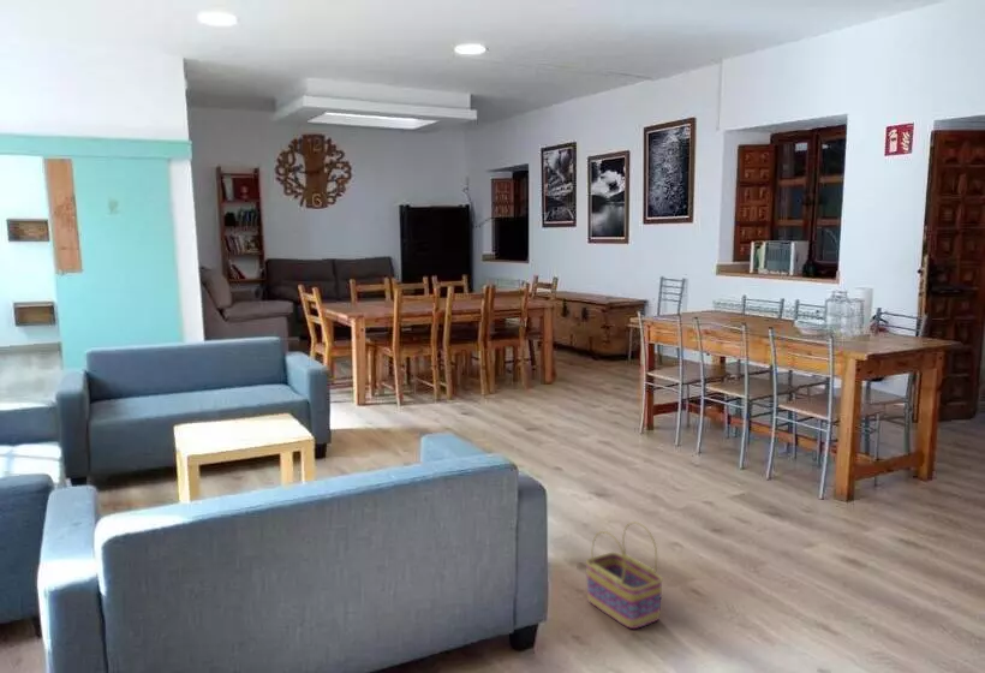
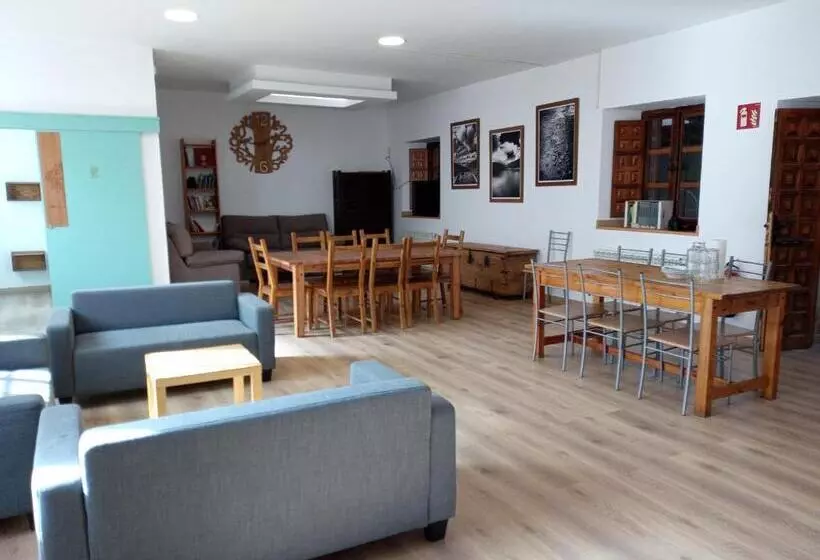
- basket [585,520,664,630]
